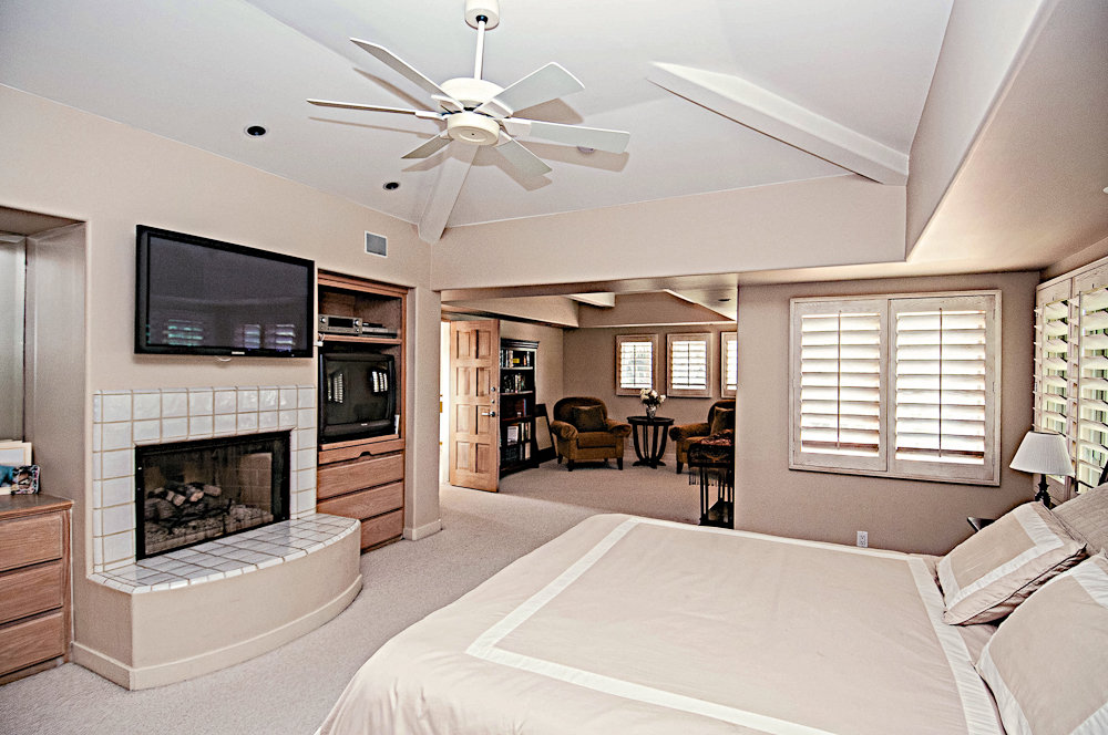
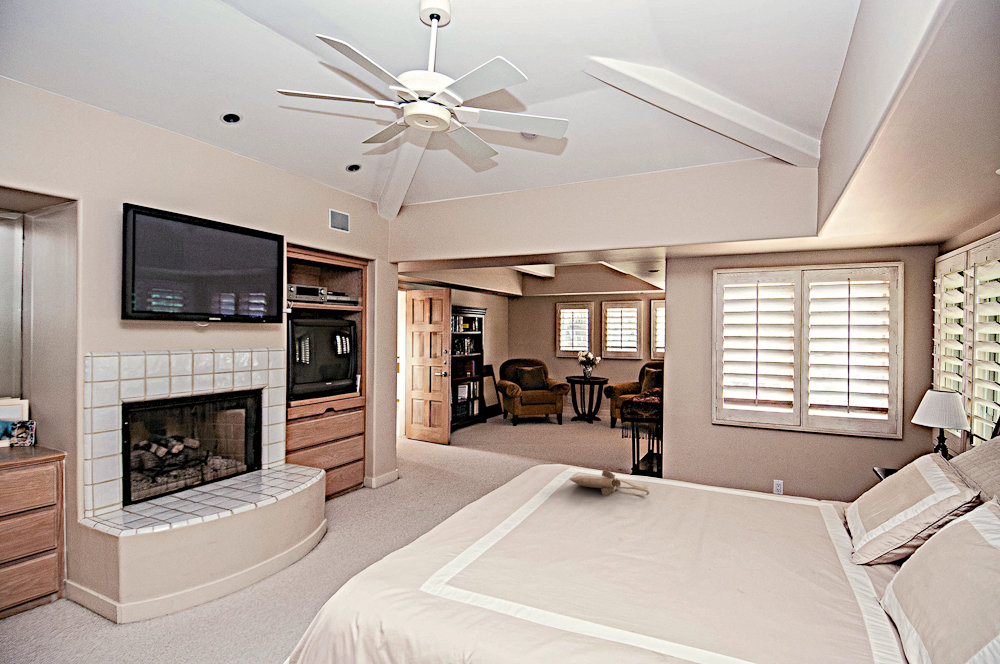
+ tote bag [569,468,650,496]
